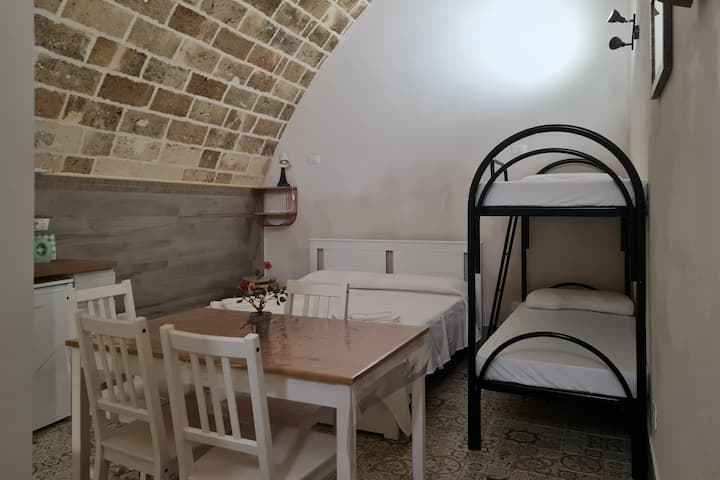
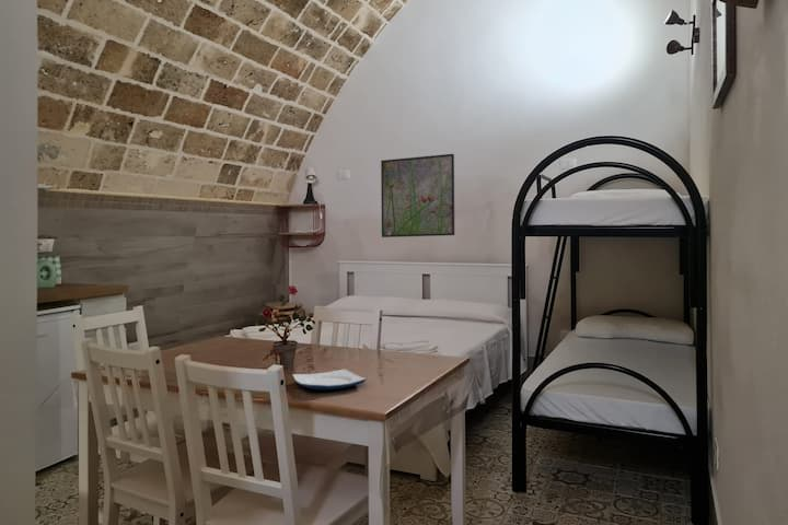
+ plate [291,369,368,390]
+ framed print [380,153,455,238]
